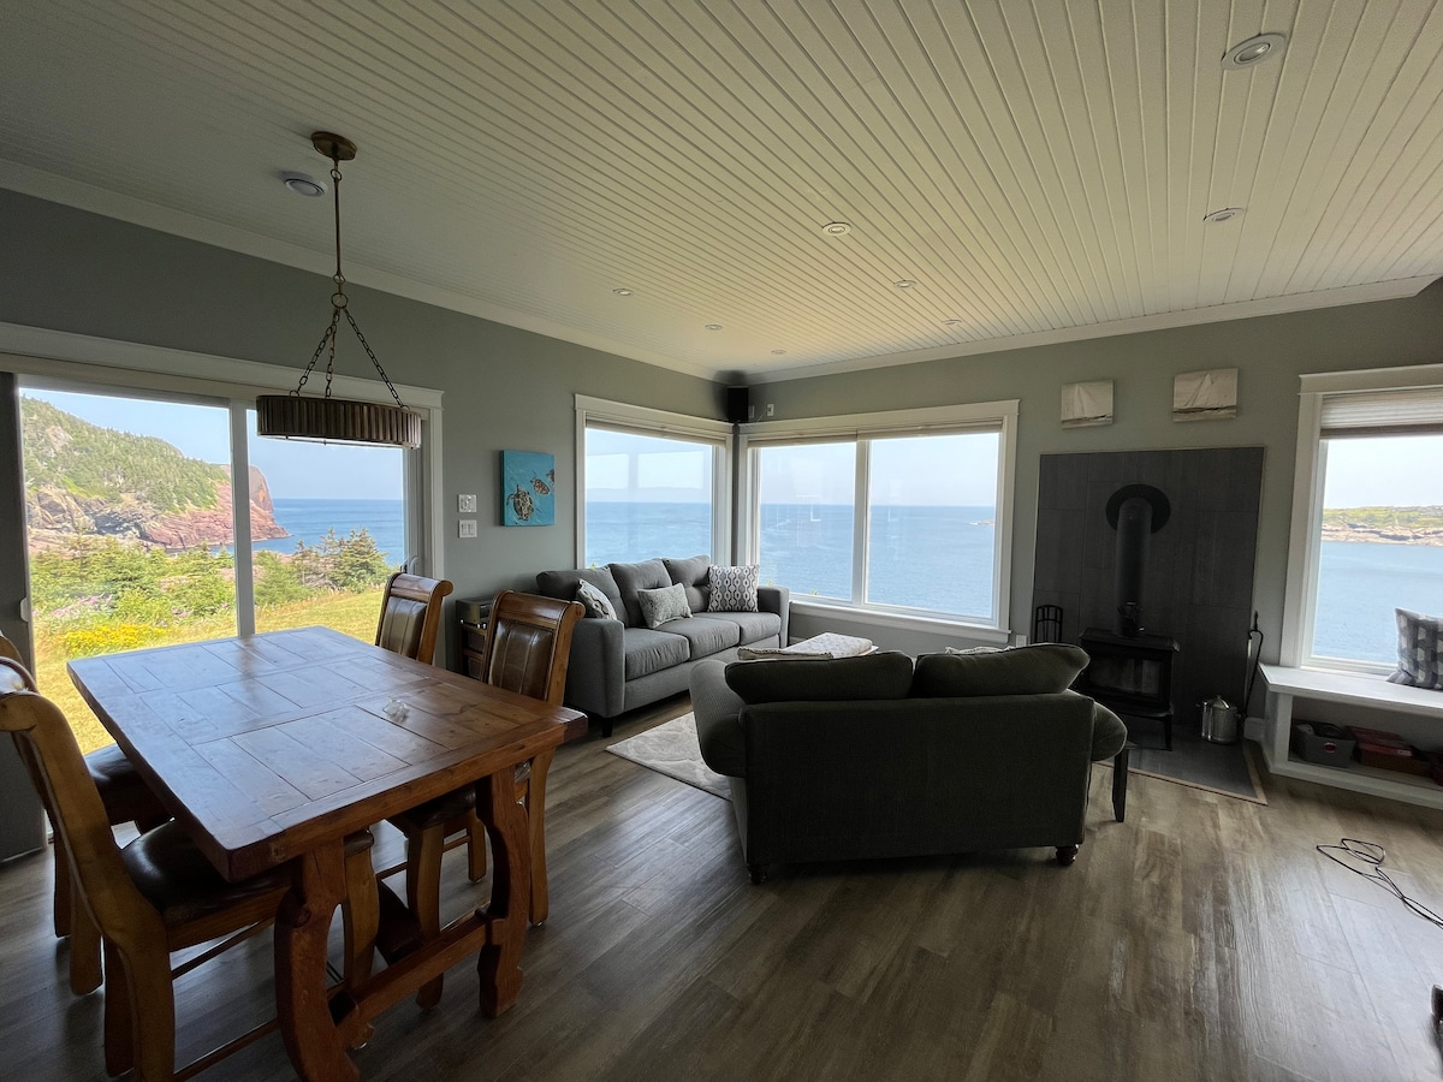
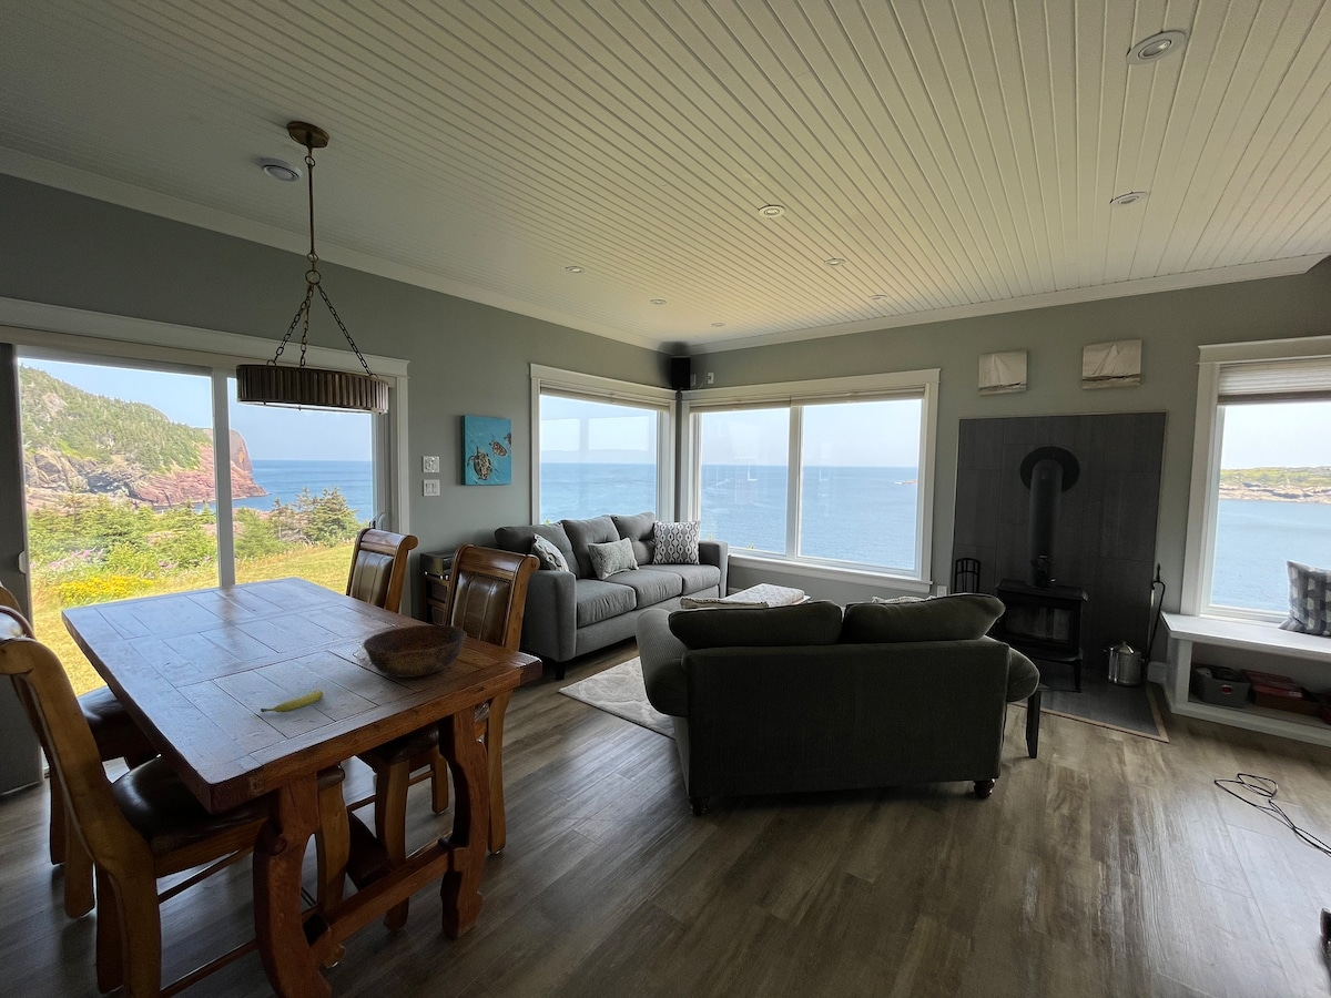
+ bowl [362,623,468,679]
+ fruit [260,689,324,714]
